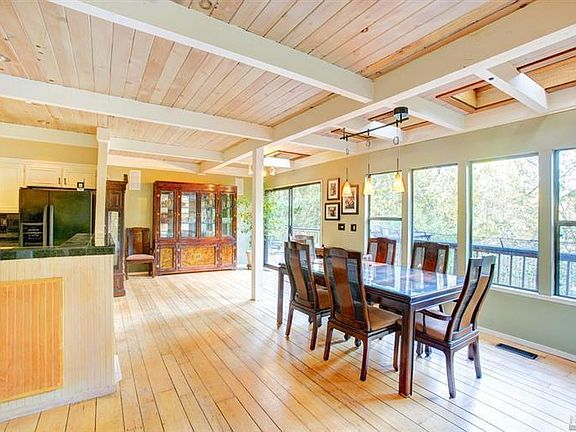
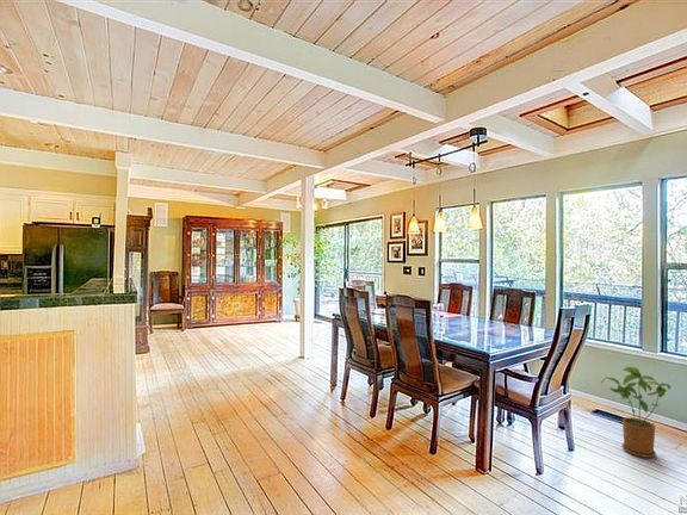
+ house plant [600,366,671,459]
